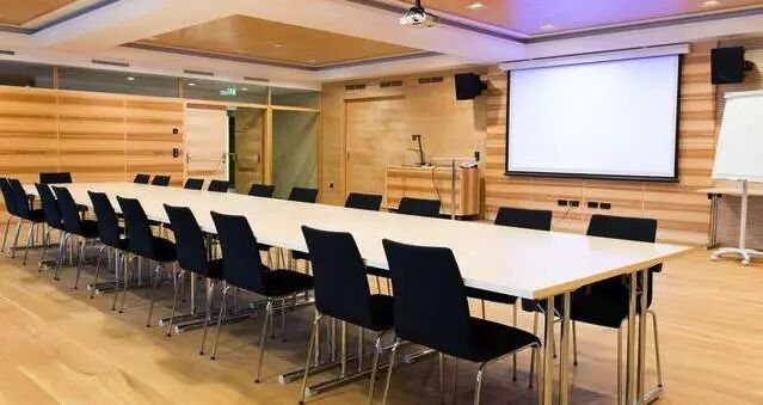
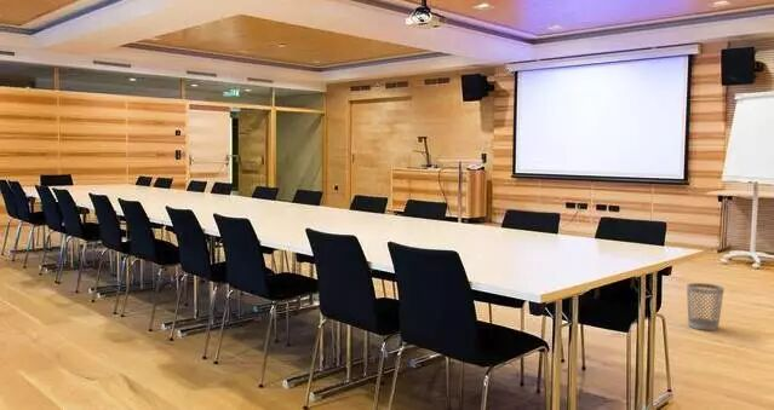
+ wastebasket [686,282,726,331]
